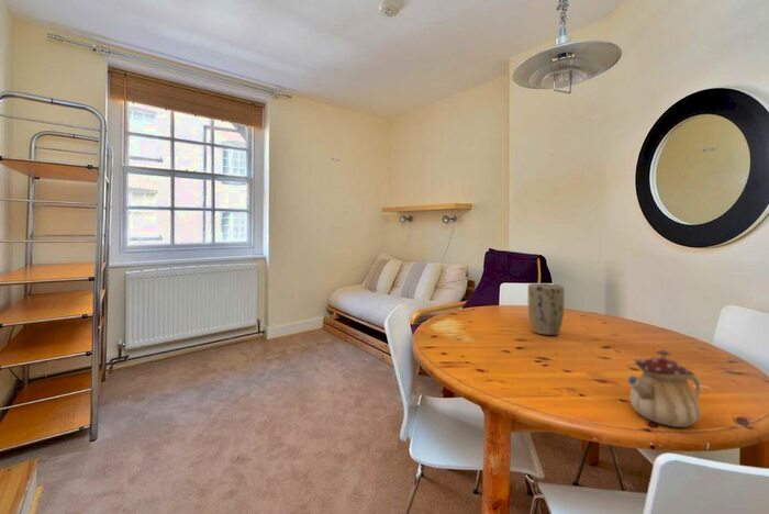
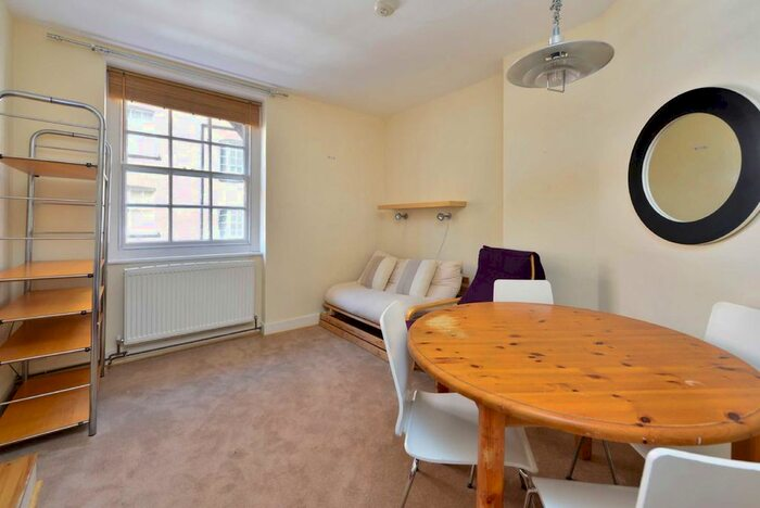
- plant pot [527,282,565,336]
- teapot [625,349,702,428]
